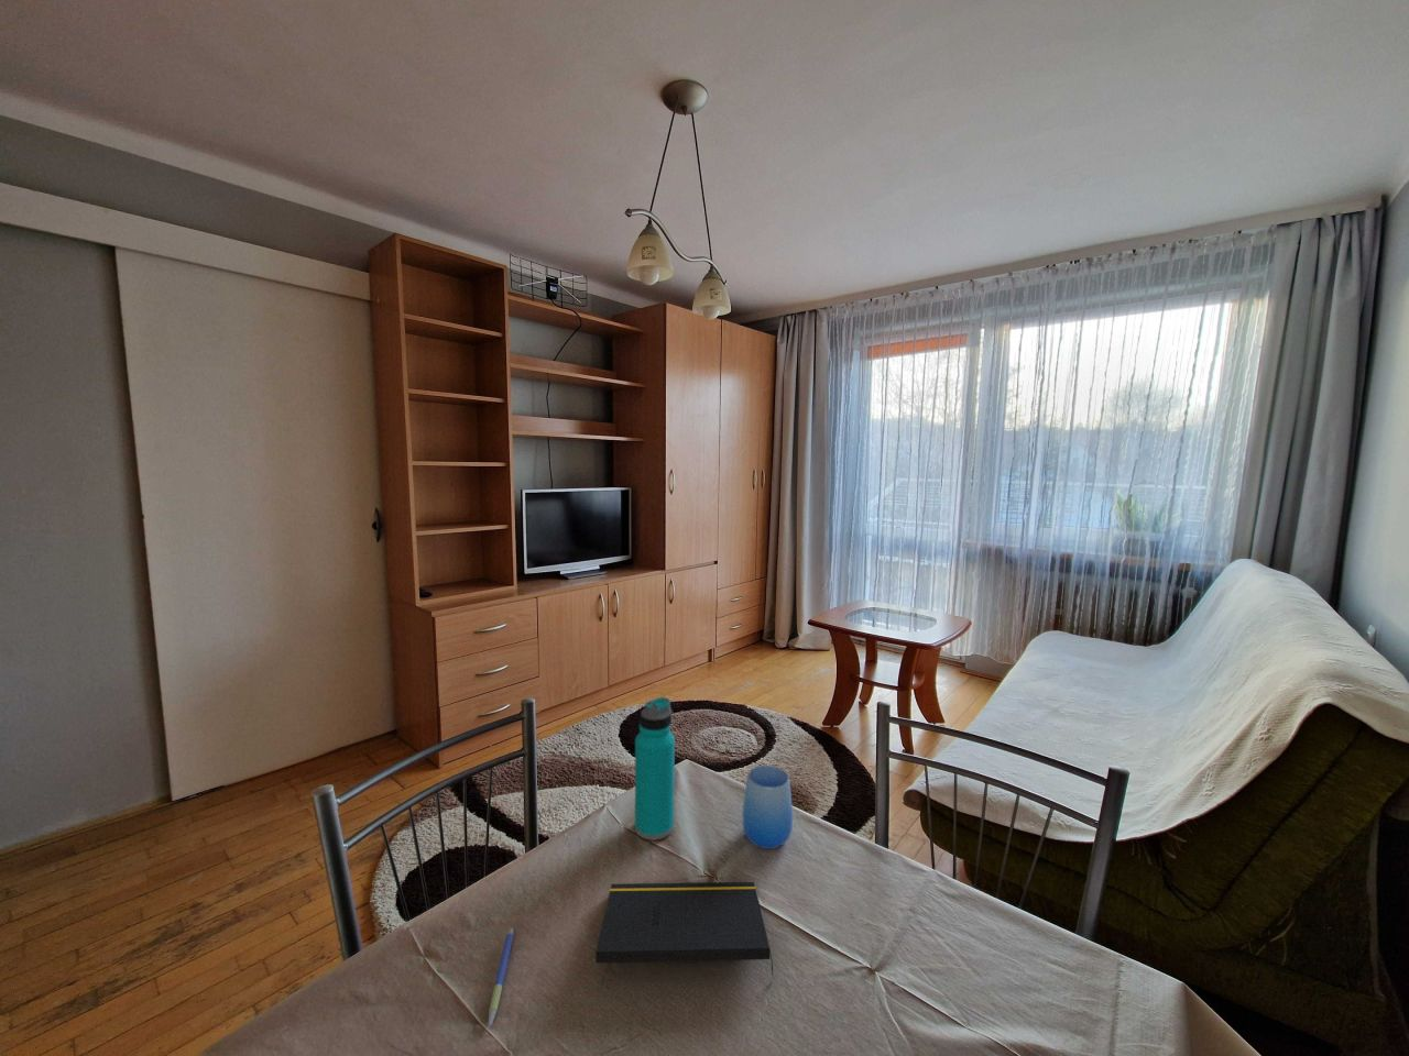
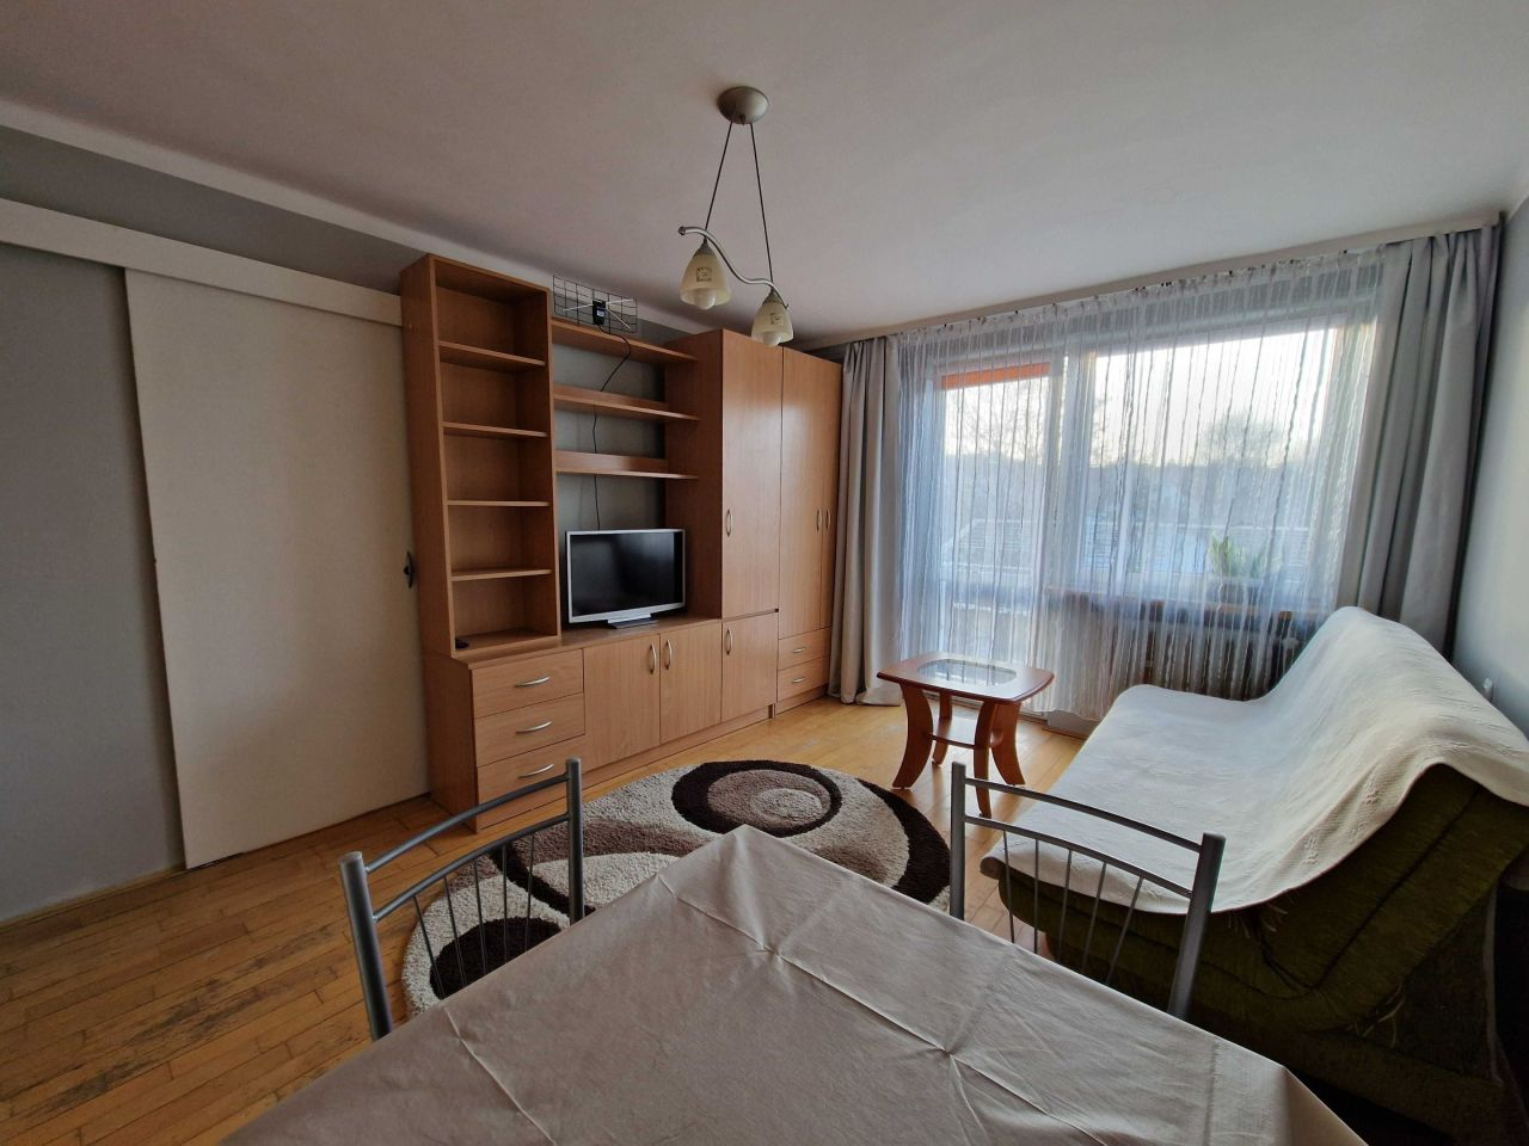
- water bottle [635,697,676,842]
- cup [741,764,793,851]
- pen [487,927,515,1029]
- notepad [595,881,776,979]
